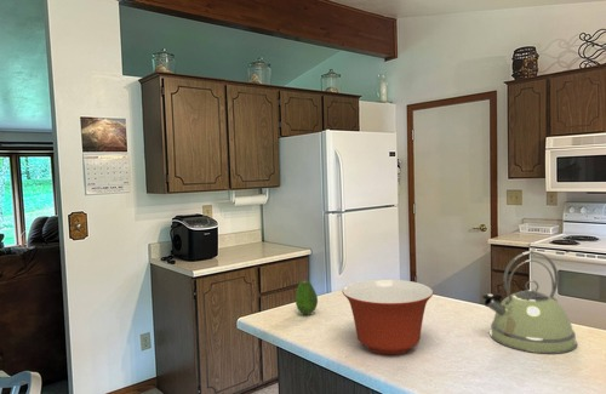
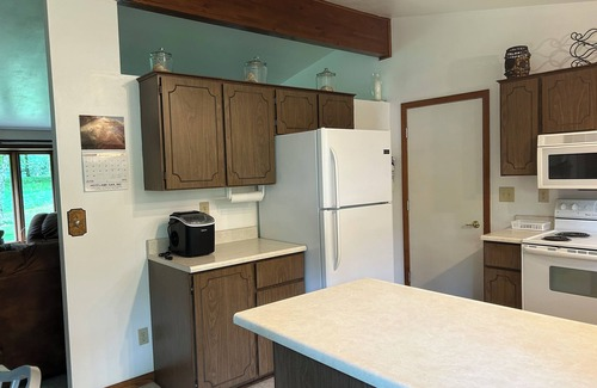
- fruit [295,279,319,315]
- mixing bowl [341,279,434,355]
- kettle [481,250,578,355]
